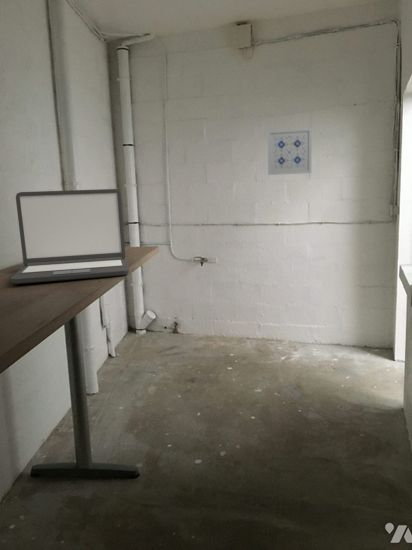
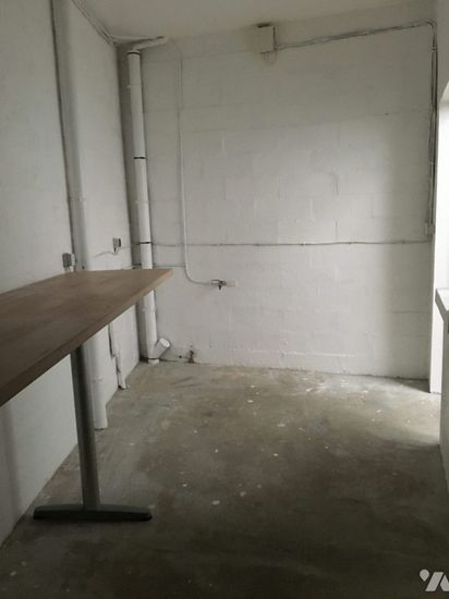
- laptop [9,188,131,285]
- wall art [267,127,313,176]
